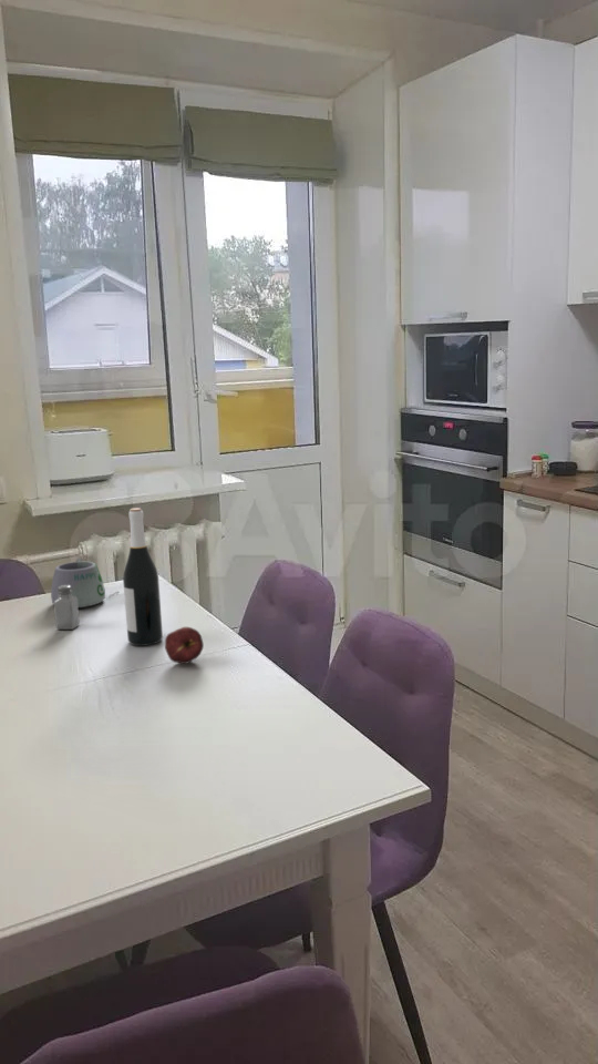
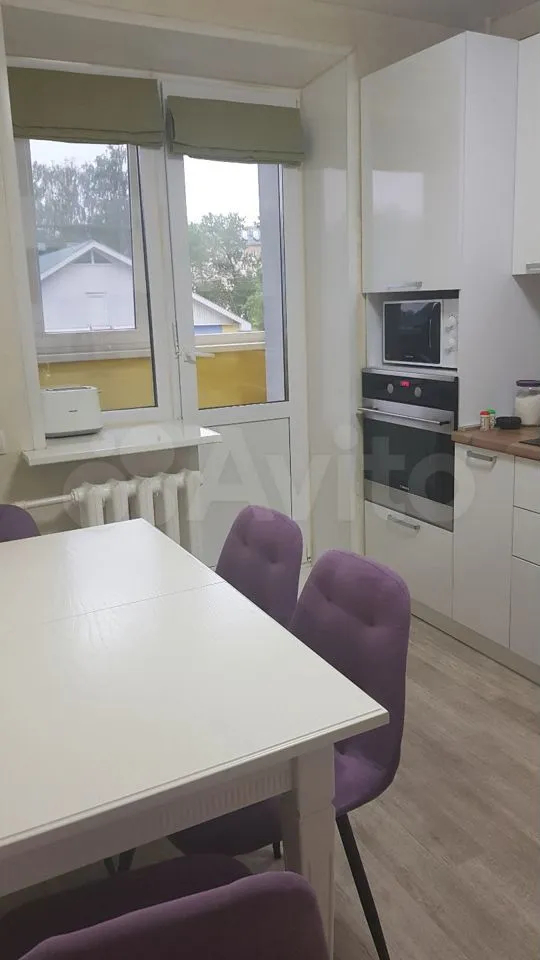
- saltshaker [53,585,81,631]
- mug [50,556,120,608]
- apple [164,626,205,665]
- wine bottle [122,507,164,647]
